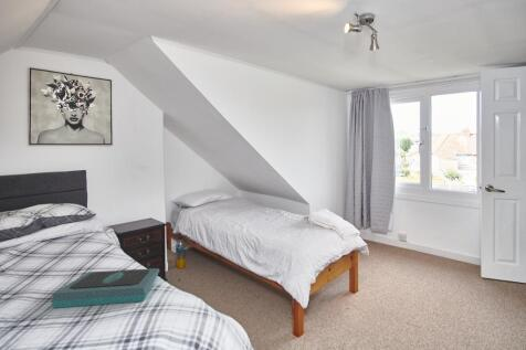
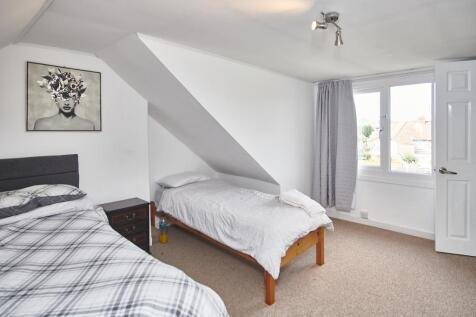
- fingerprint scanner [50,267,160,309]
